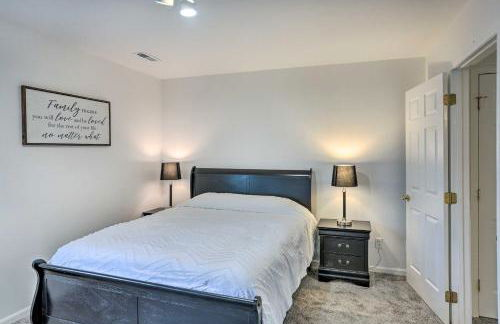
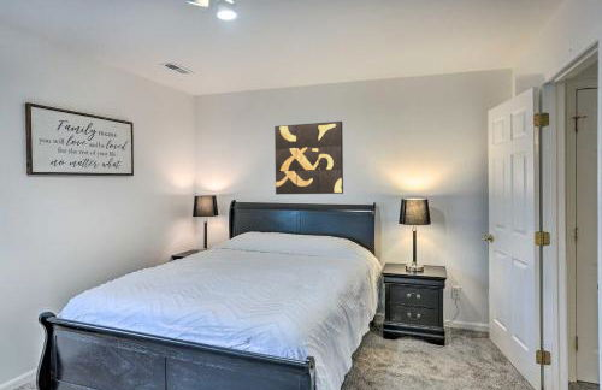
+ wall art [273,120,344,195]
